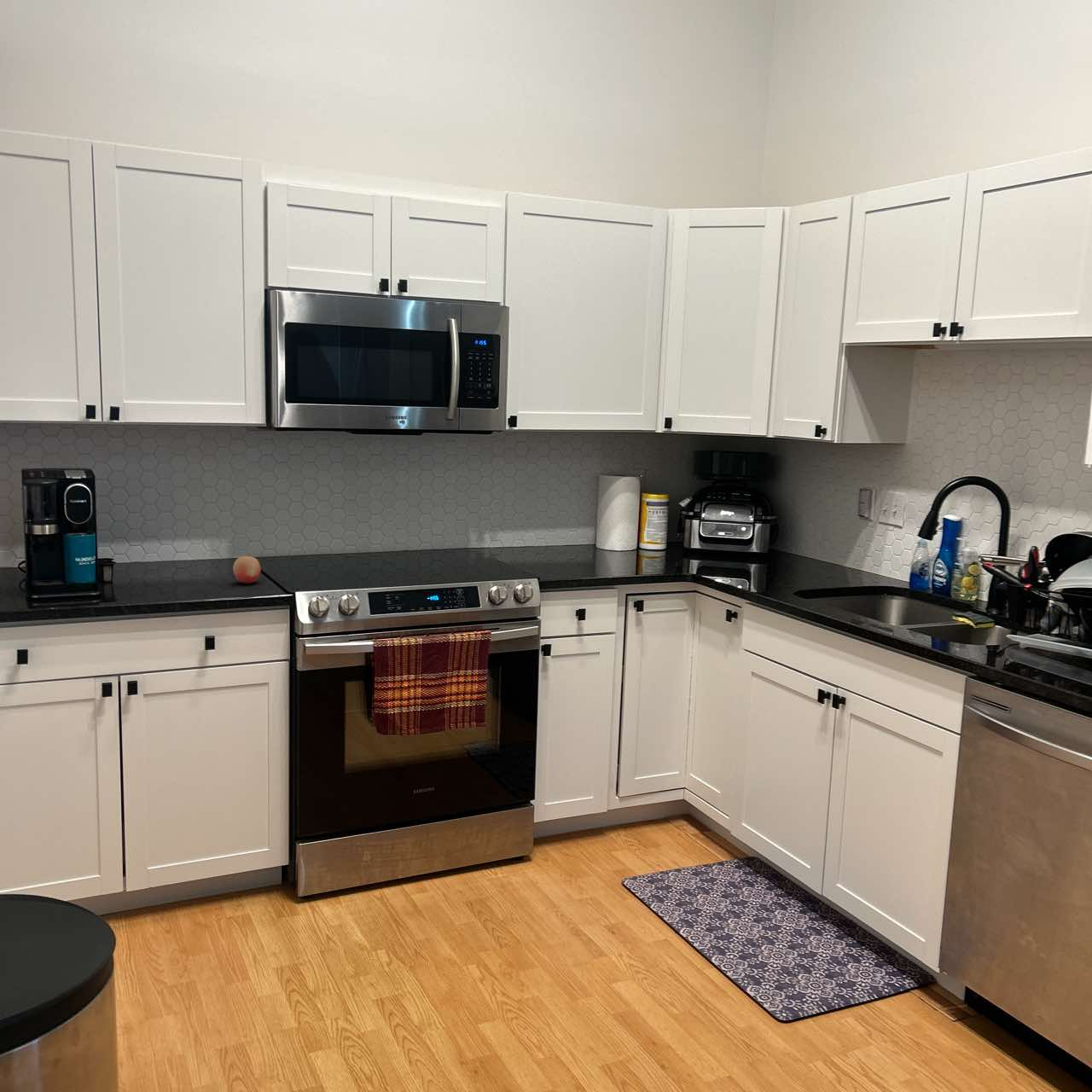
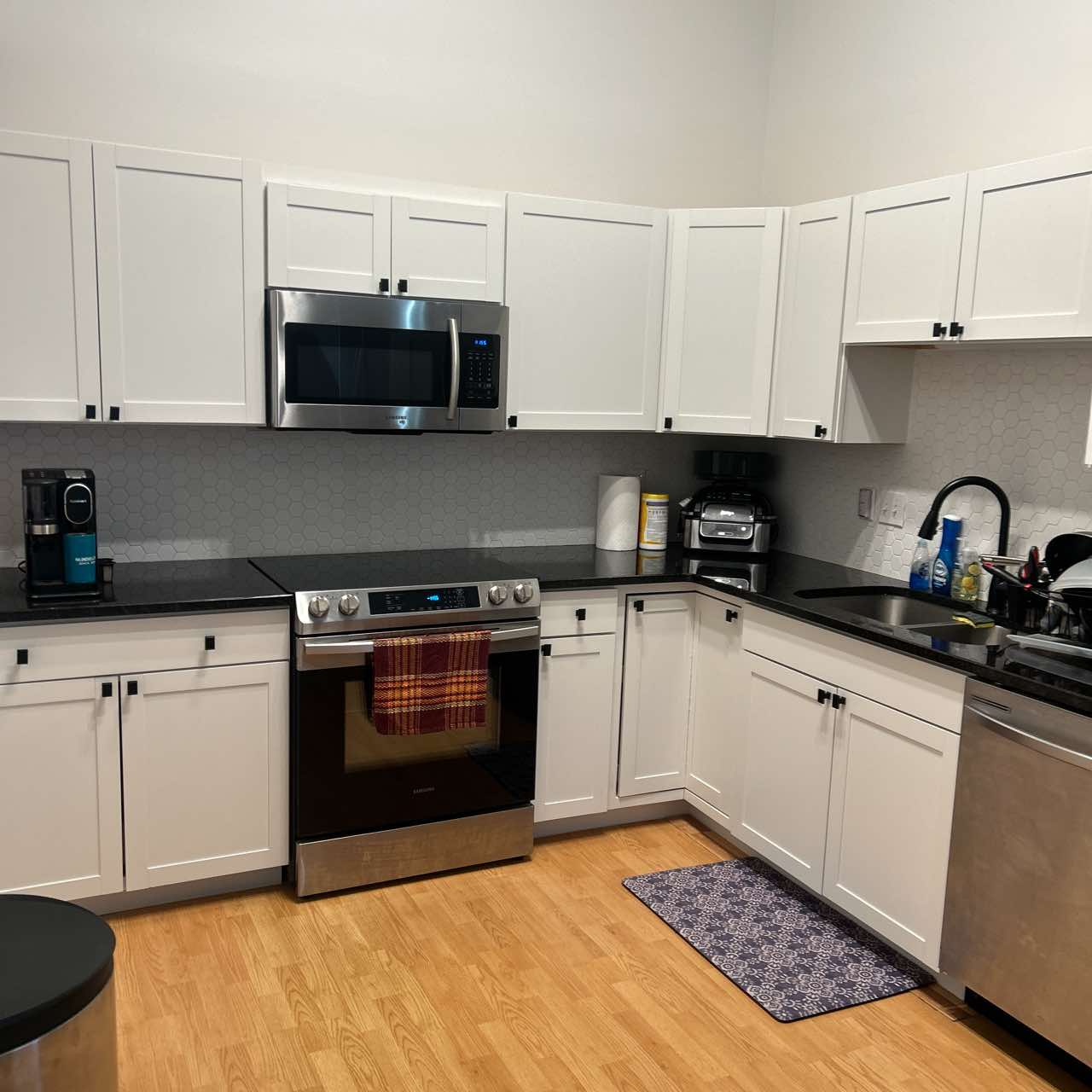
- fruit [232,555,262,584]
